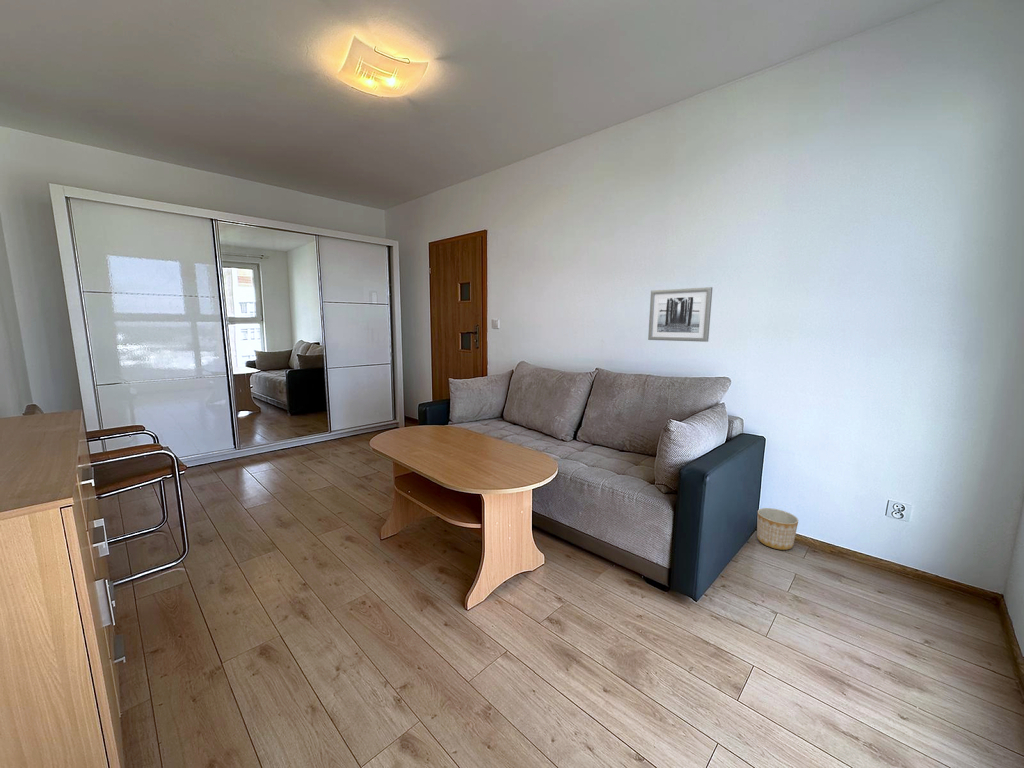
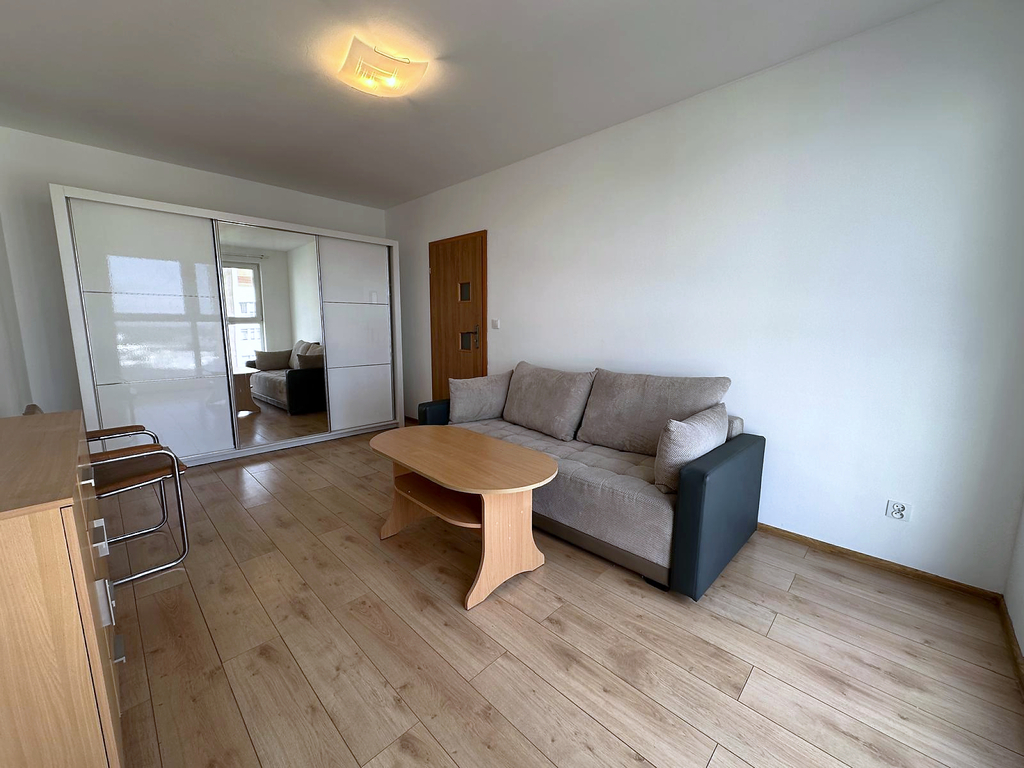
- planter [756,507,799,551]
- wall art [647,286,713,343]
